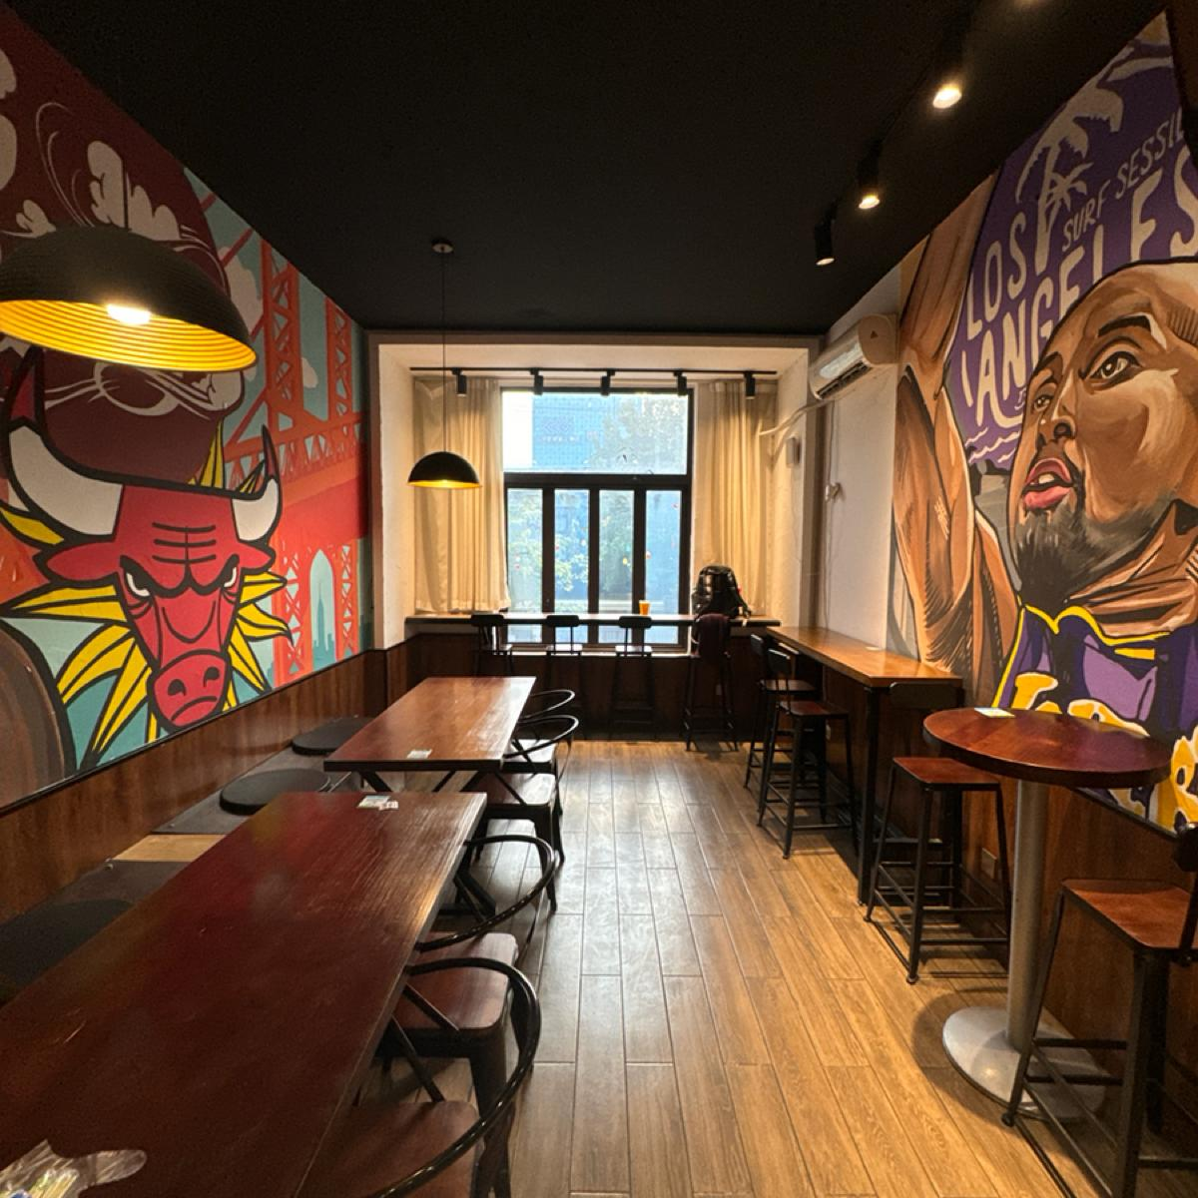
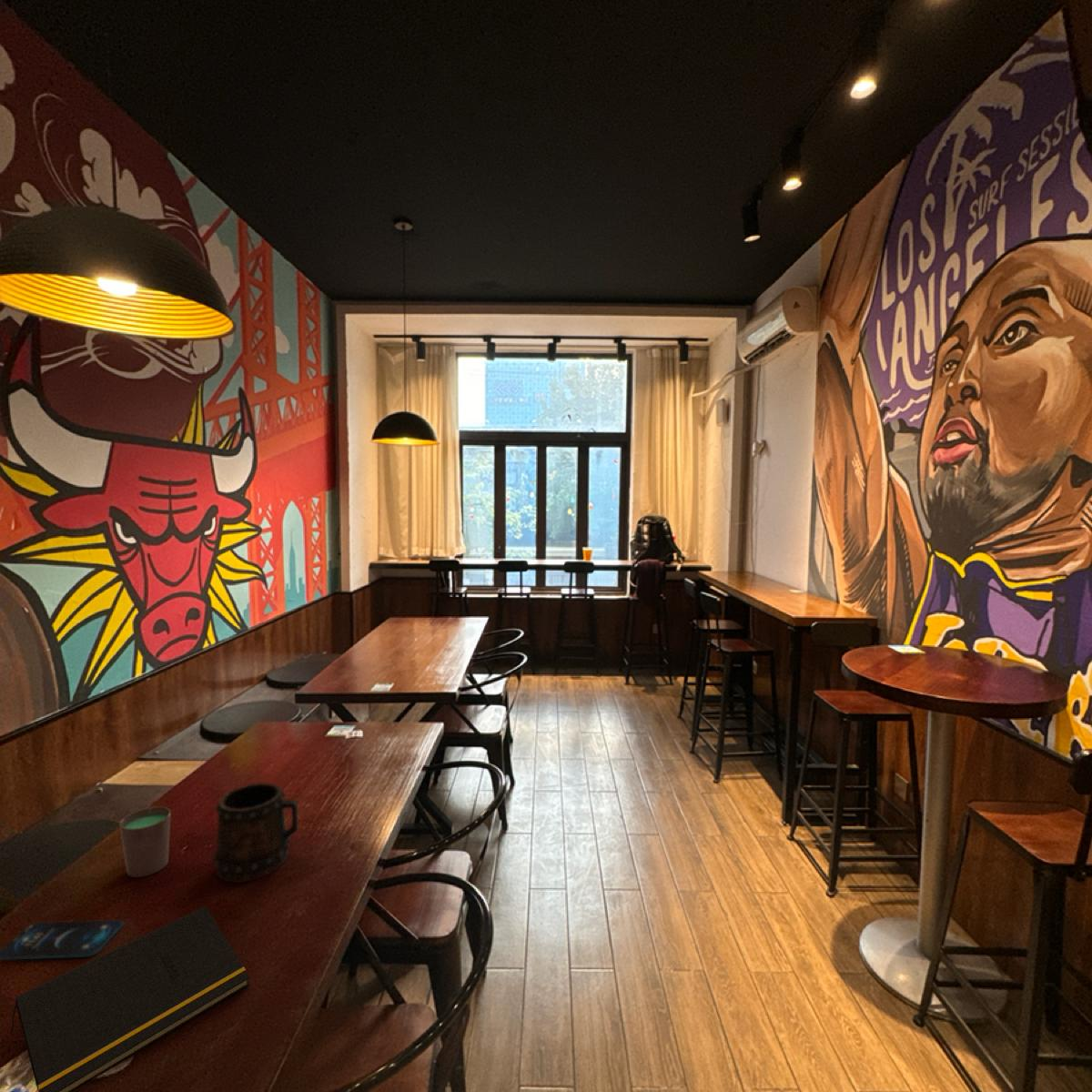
+ notepad [10,905,250,1092]
+ cup [118,805,172,878]
+ beer mug [212,782,298,884]
+ smartphone [0,919,124,961]
